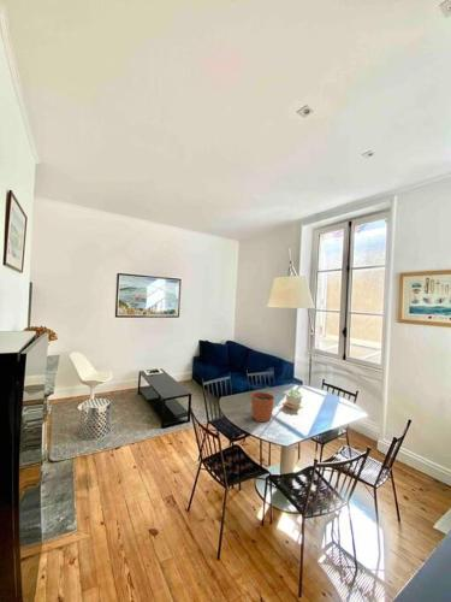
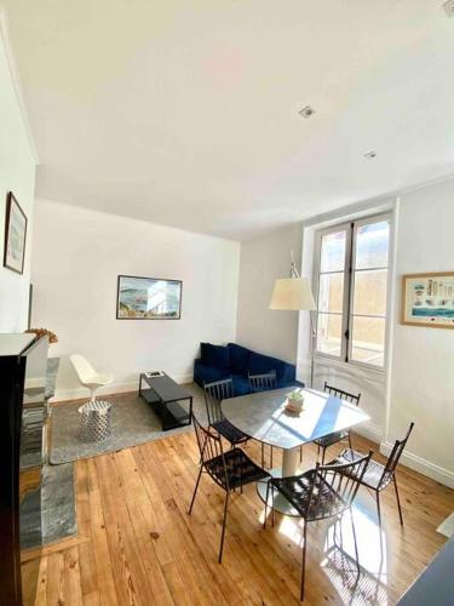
- plant pot [250,385,275,423]
